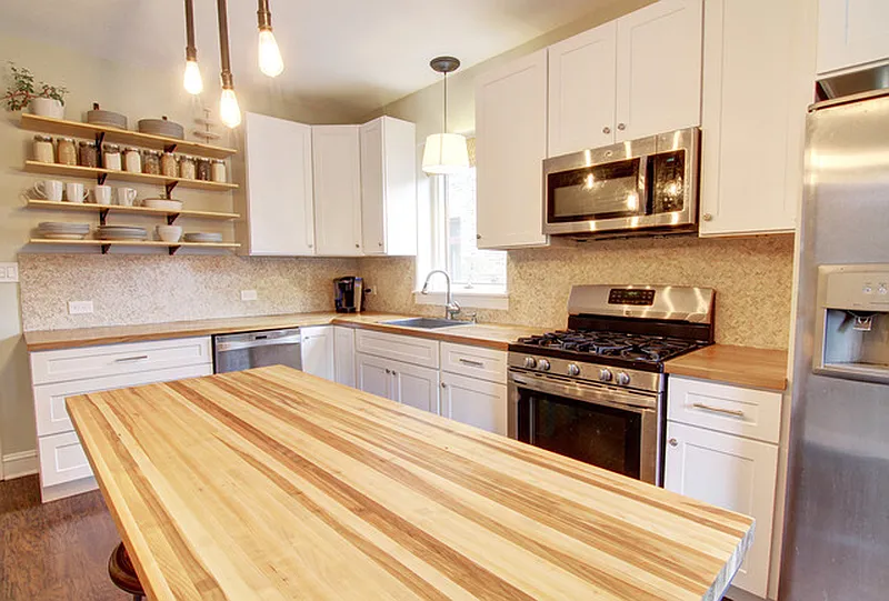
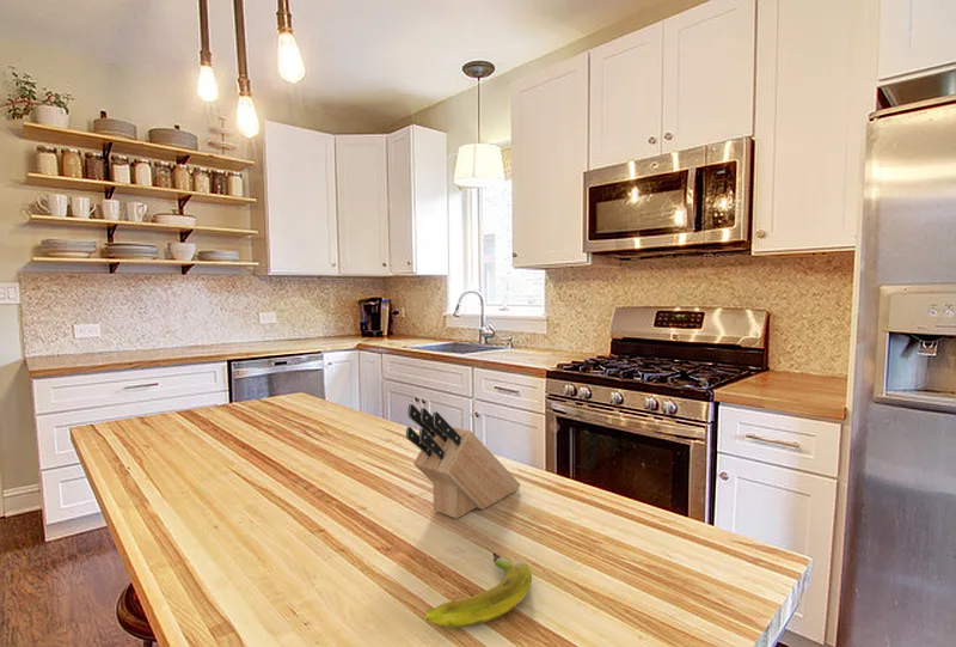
+ banana [424,551,533,629]
+ knife block [405,403,522,520]
